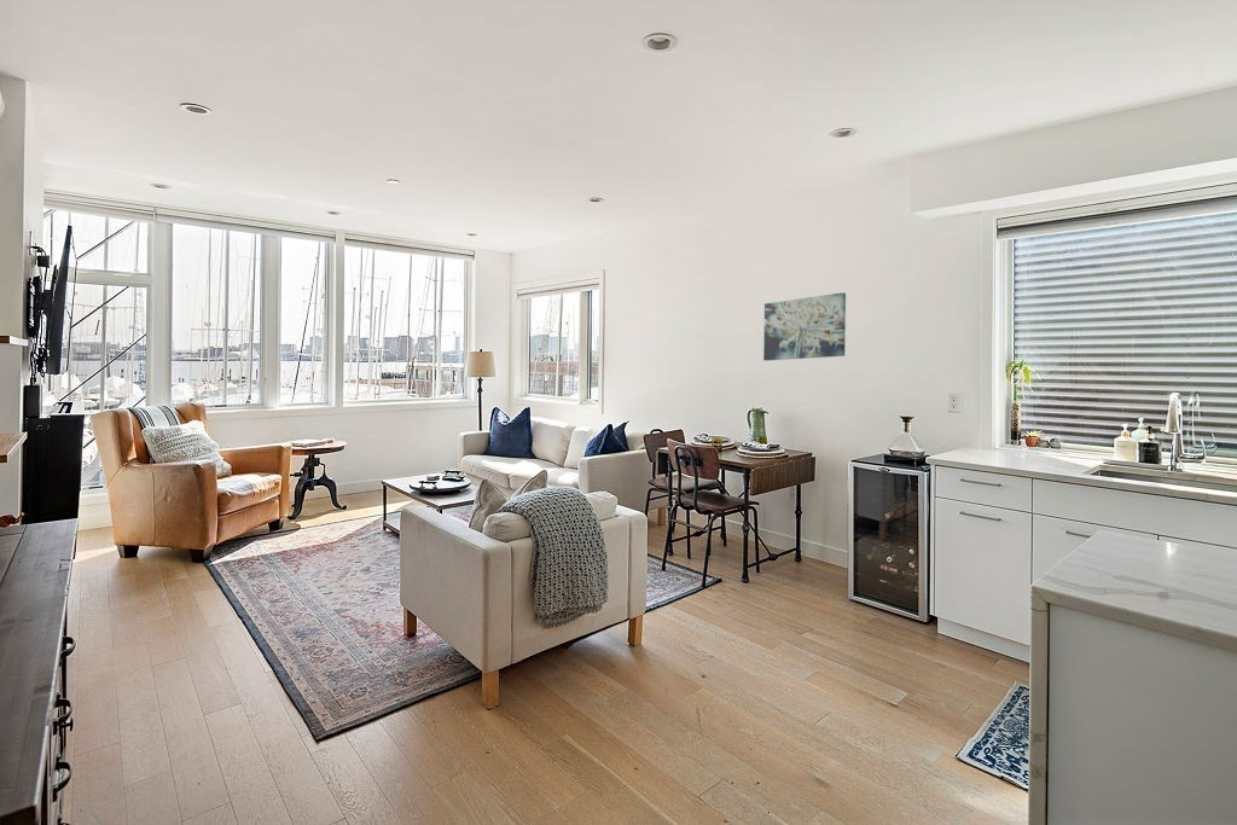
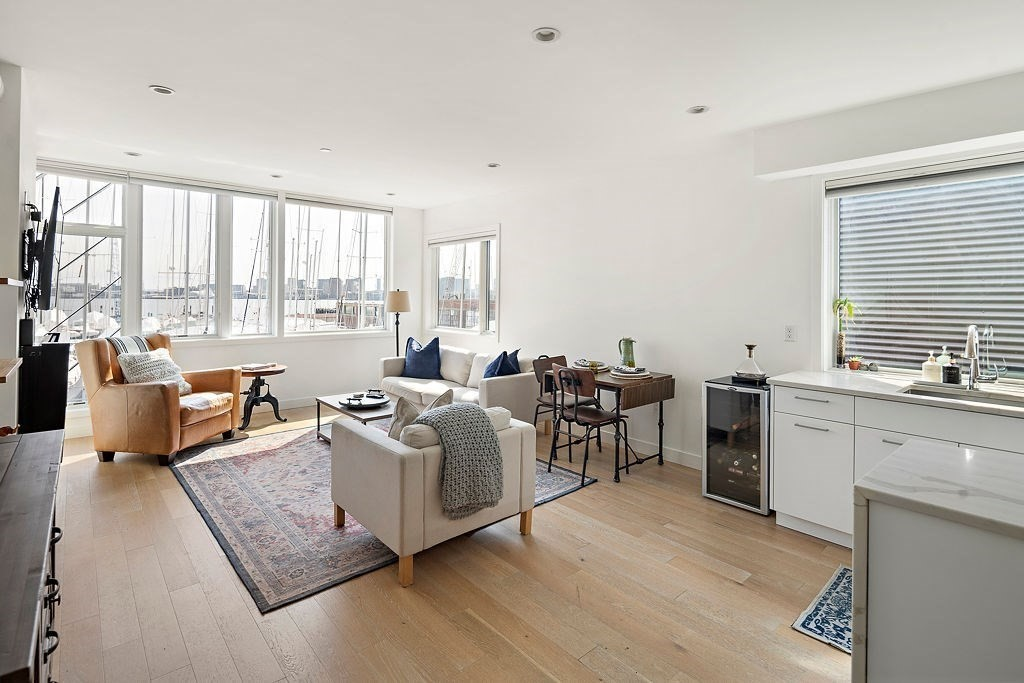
- wall art [762,291,847,361]
